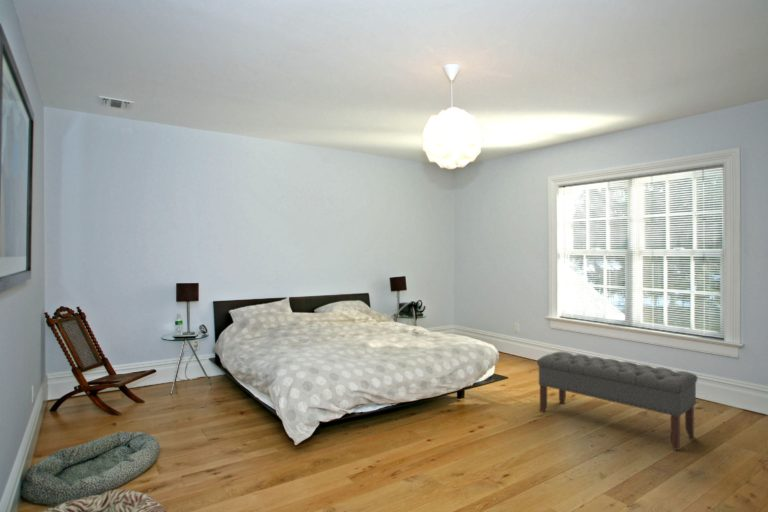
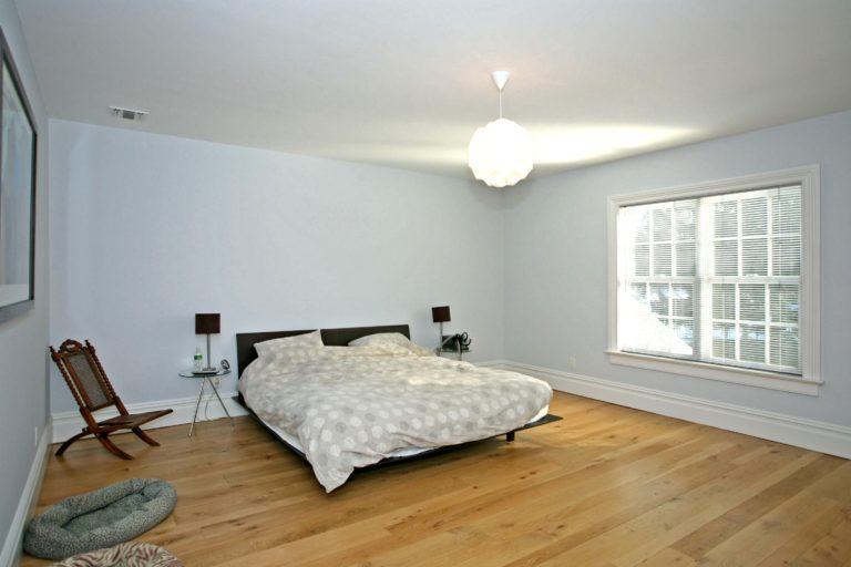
- bench [536,351,698,451]
